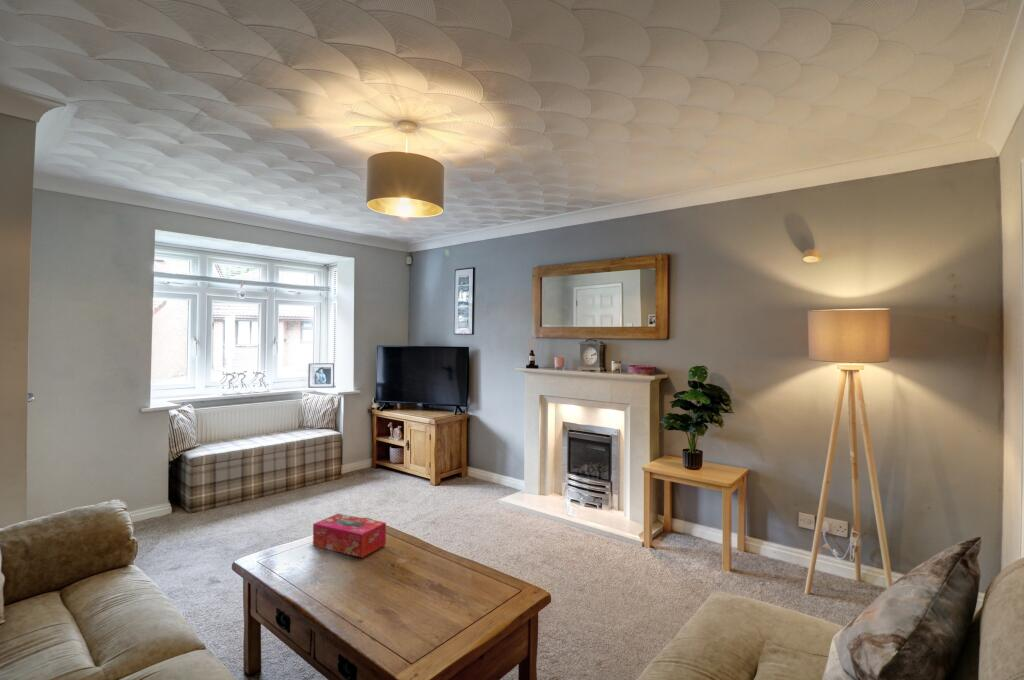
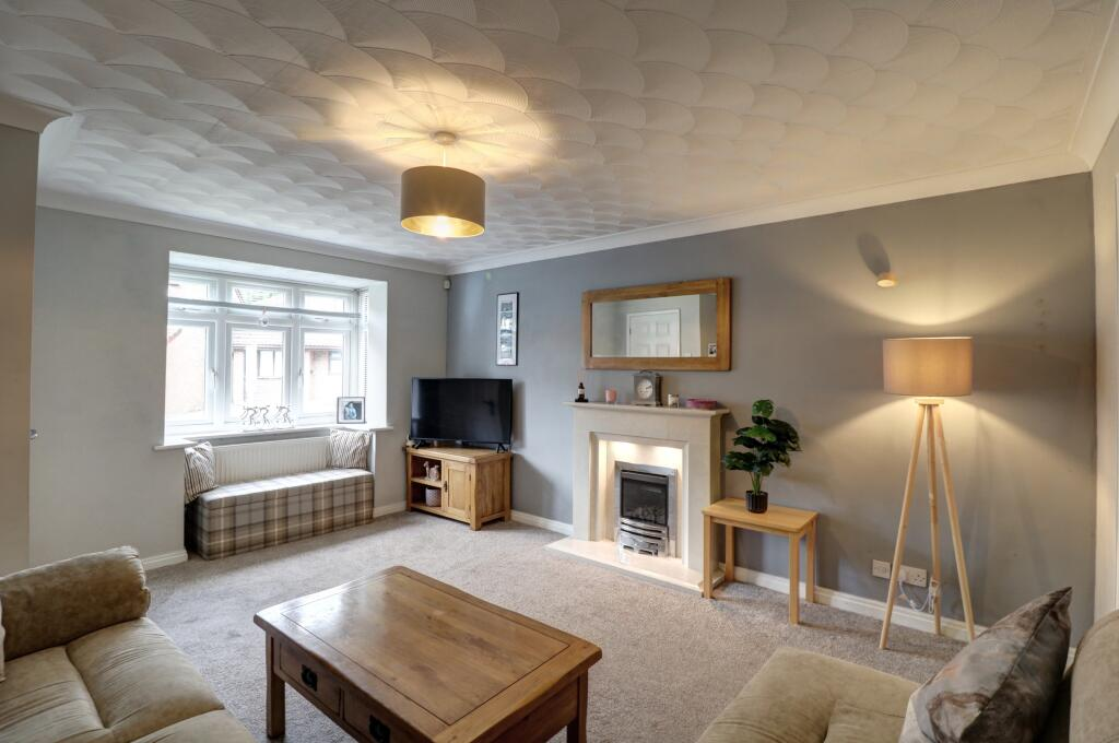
- tissue box [312,512,387,558]
